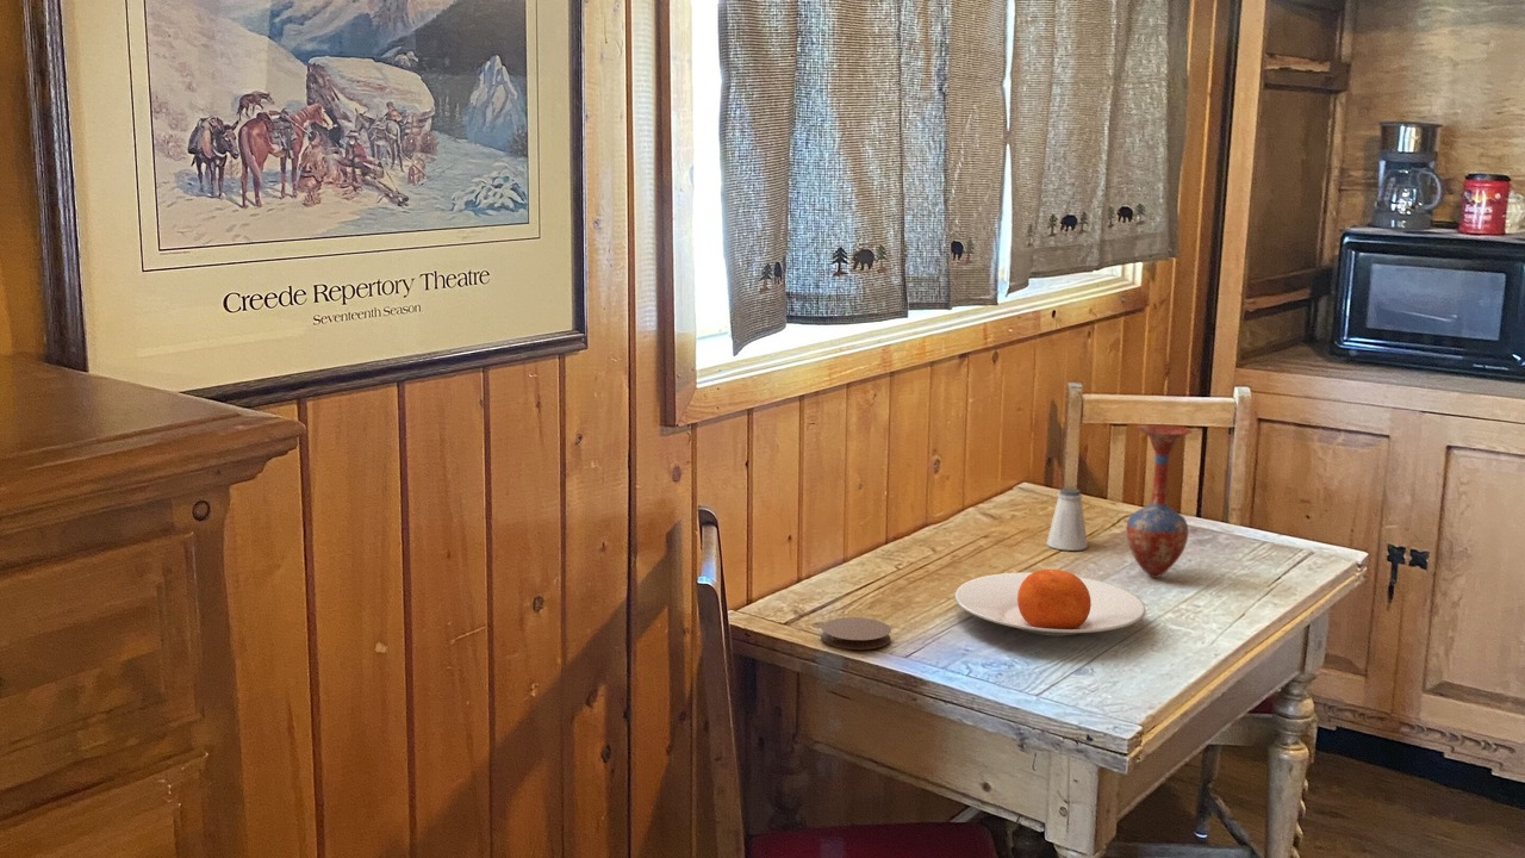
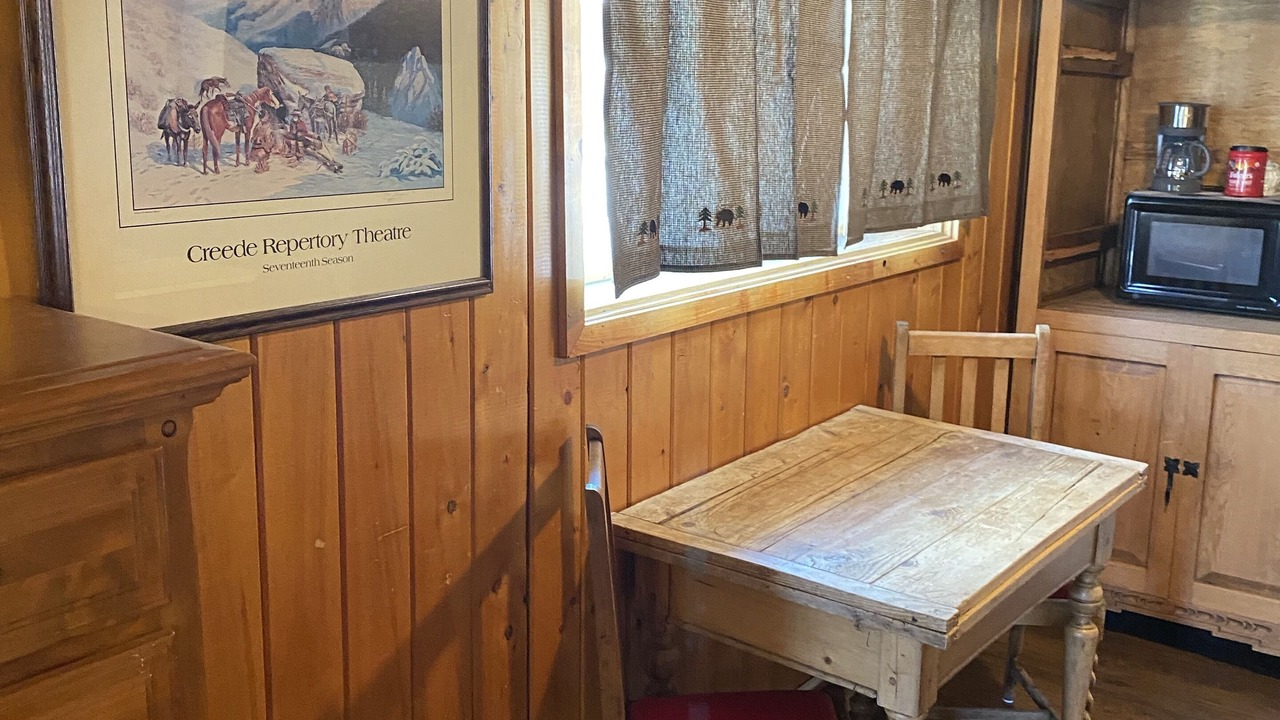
- saltshaker [1045,487,1089,552]
- coaster [820,616,892,651]
- plate [954,568,1147,638]
- vase [1125,423,1194,579]
